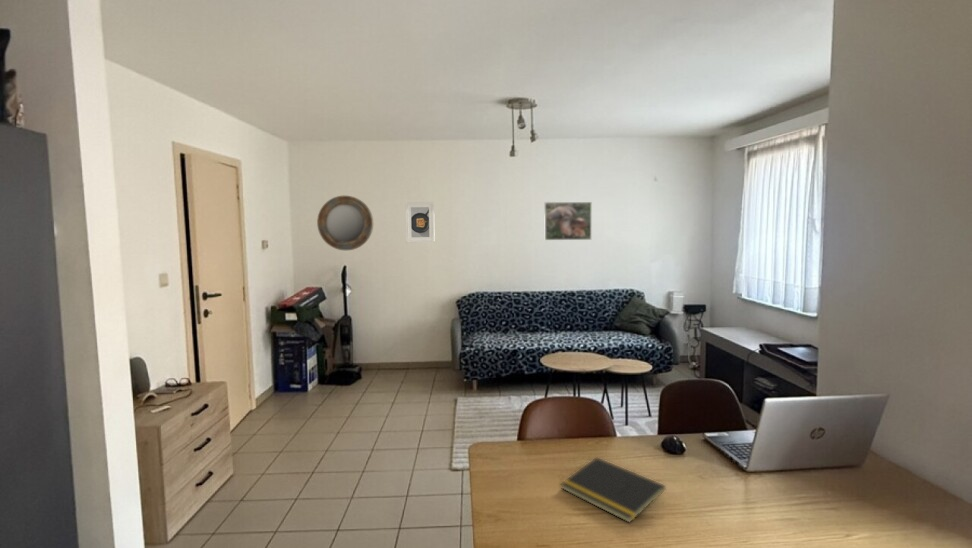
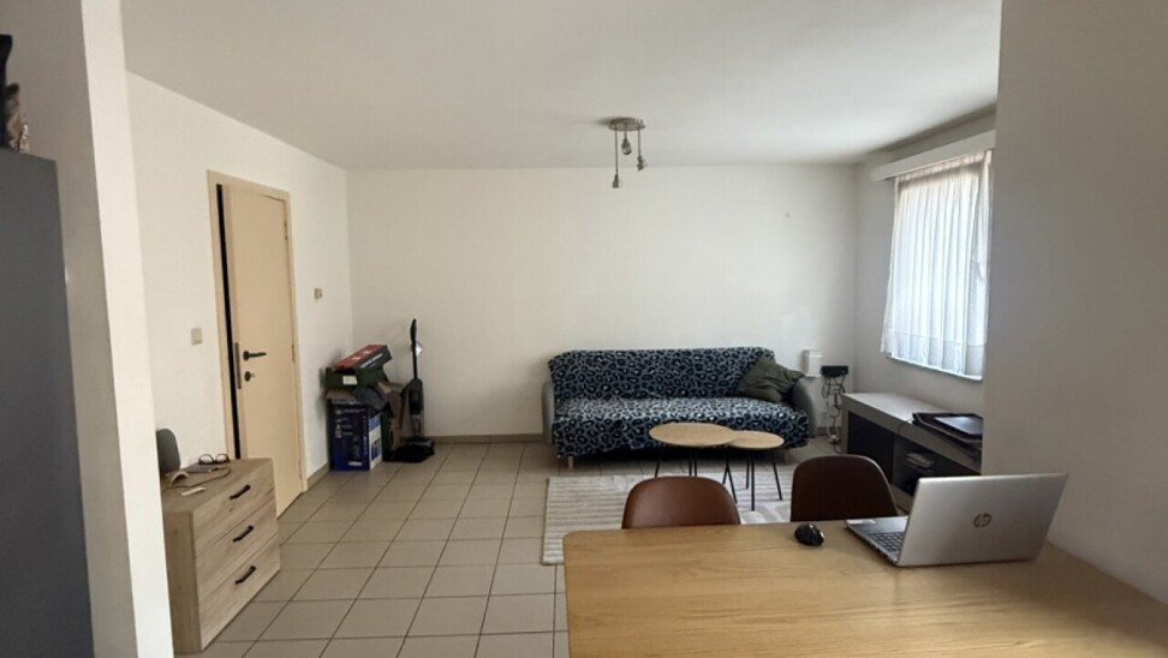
- notepad [560,456,666,524]
- home mirror [316,195,374,251]
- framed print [405,201,436,243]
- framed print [544,201,592,241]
